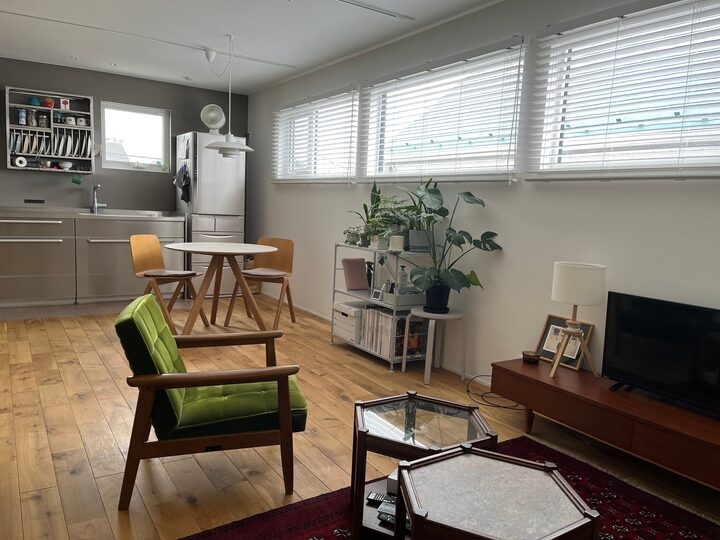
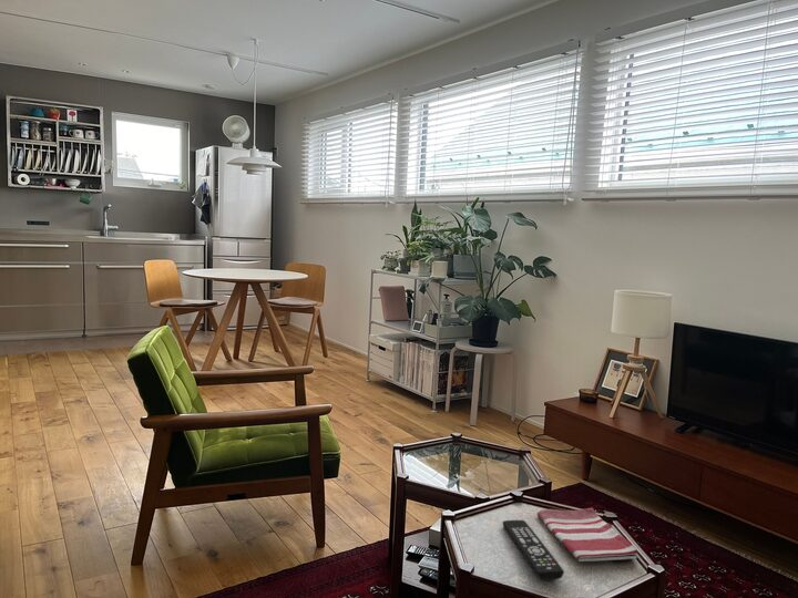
+ remote control [502,519,565,581]
+ dish towel [536,507,638,563]
